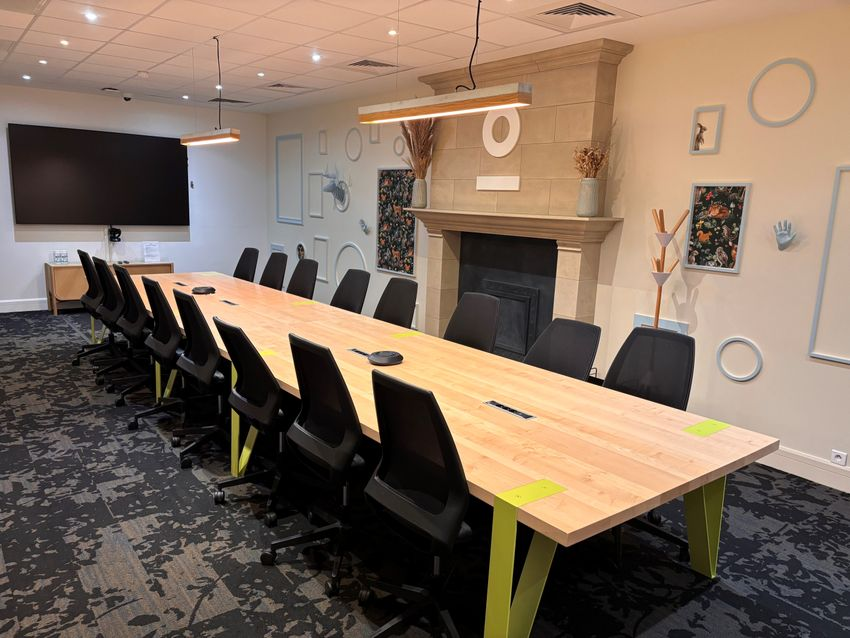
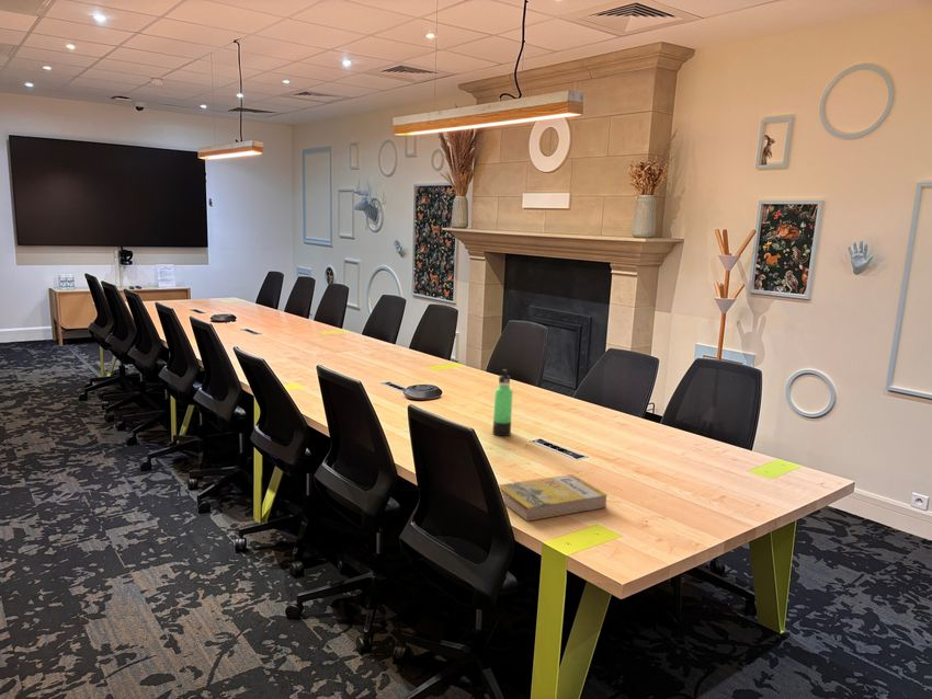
+ book [498,473,609,522]
+ thermos bottle [491,368,514,437]
